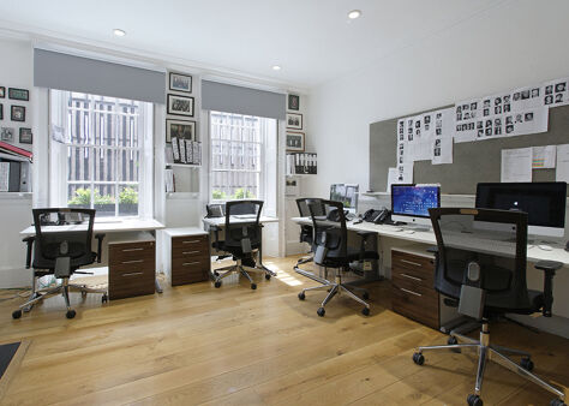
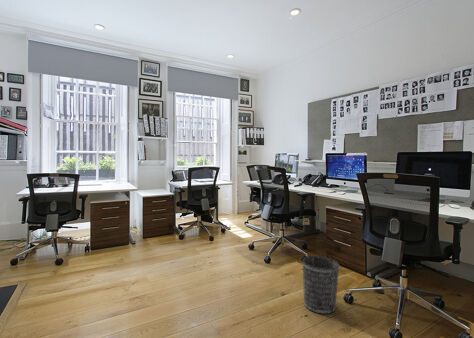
+ wastebasket [302,255,340,315]
